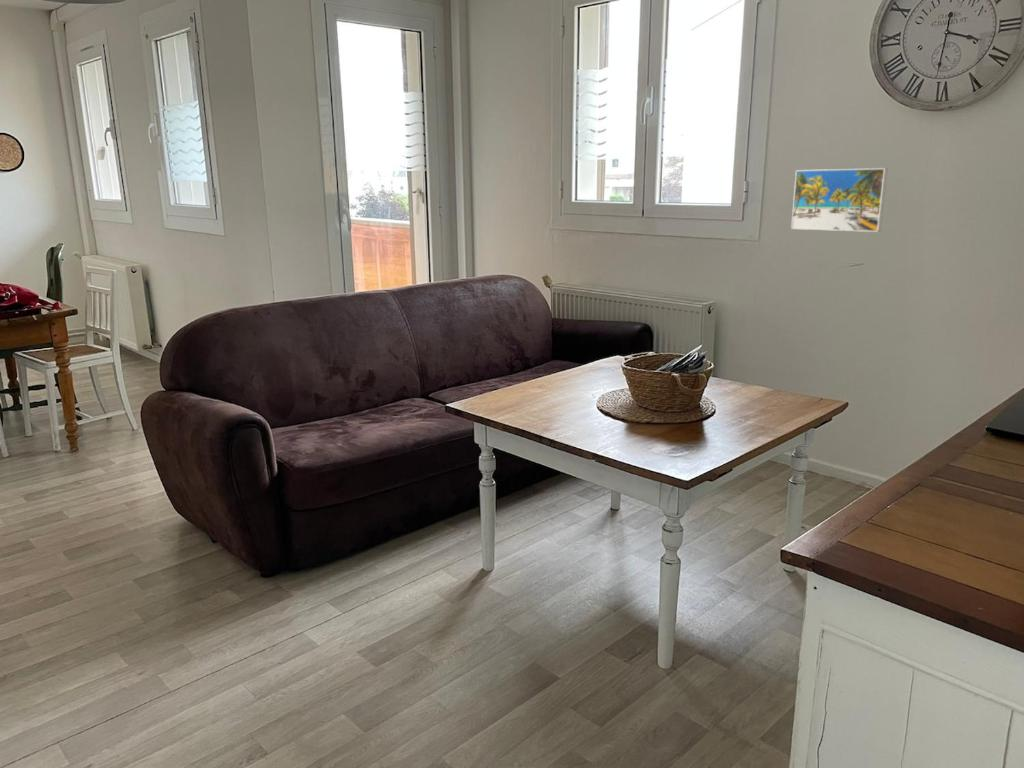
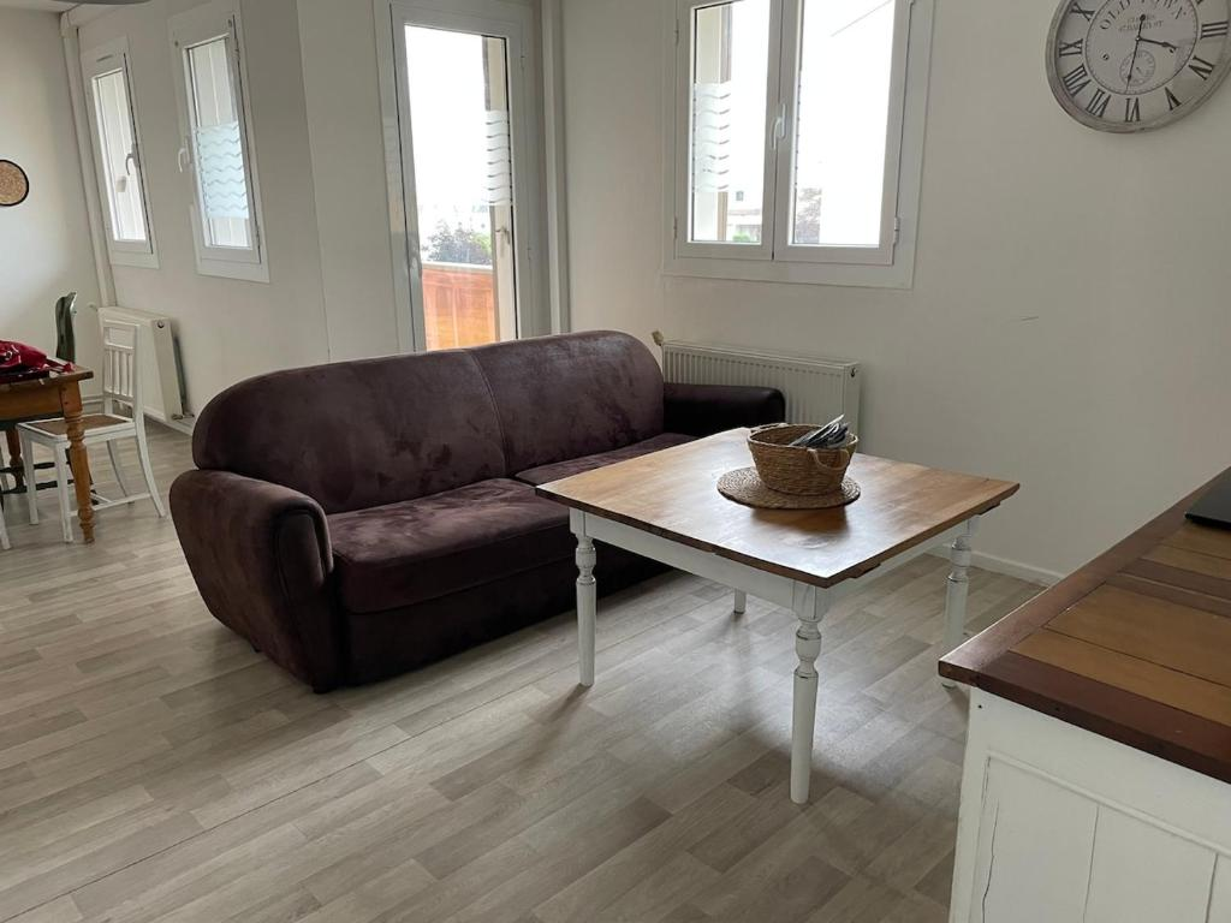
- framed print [790,167,889,233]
